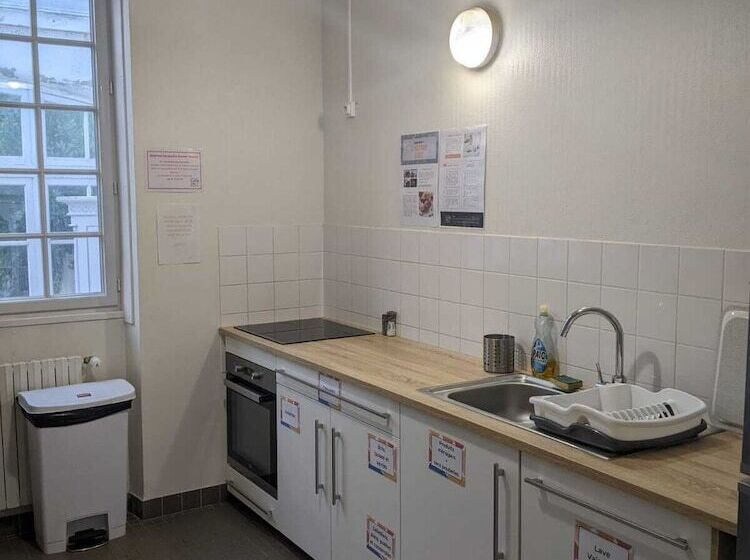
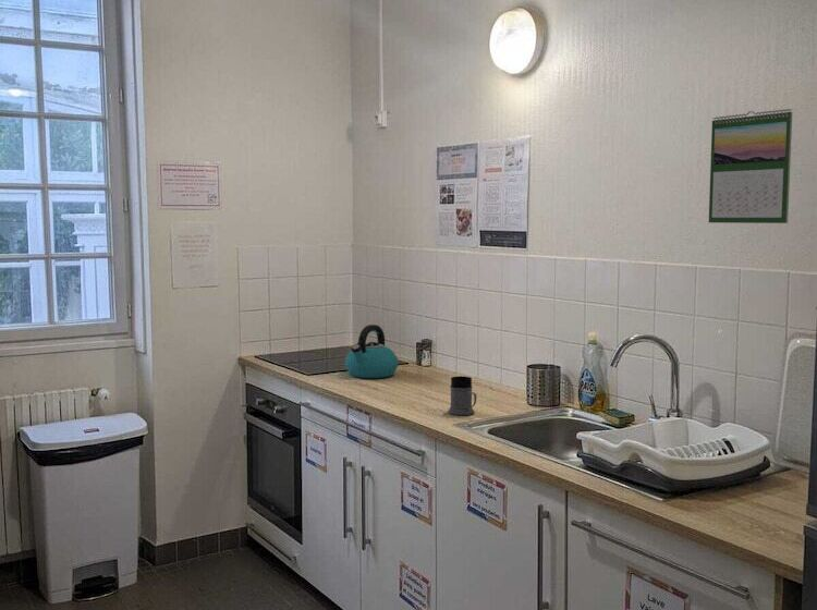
+ kettle [344,324,399,379]
+ calendar [708,108,793,224]
+ mug [447,375,477,416]
